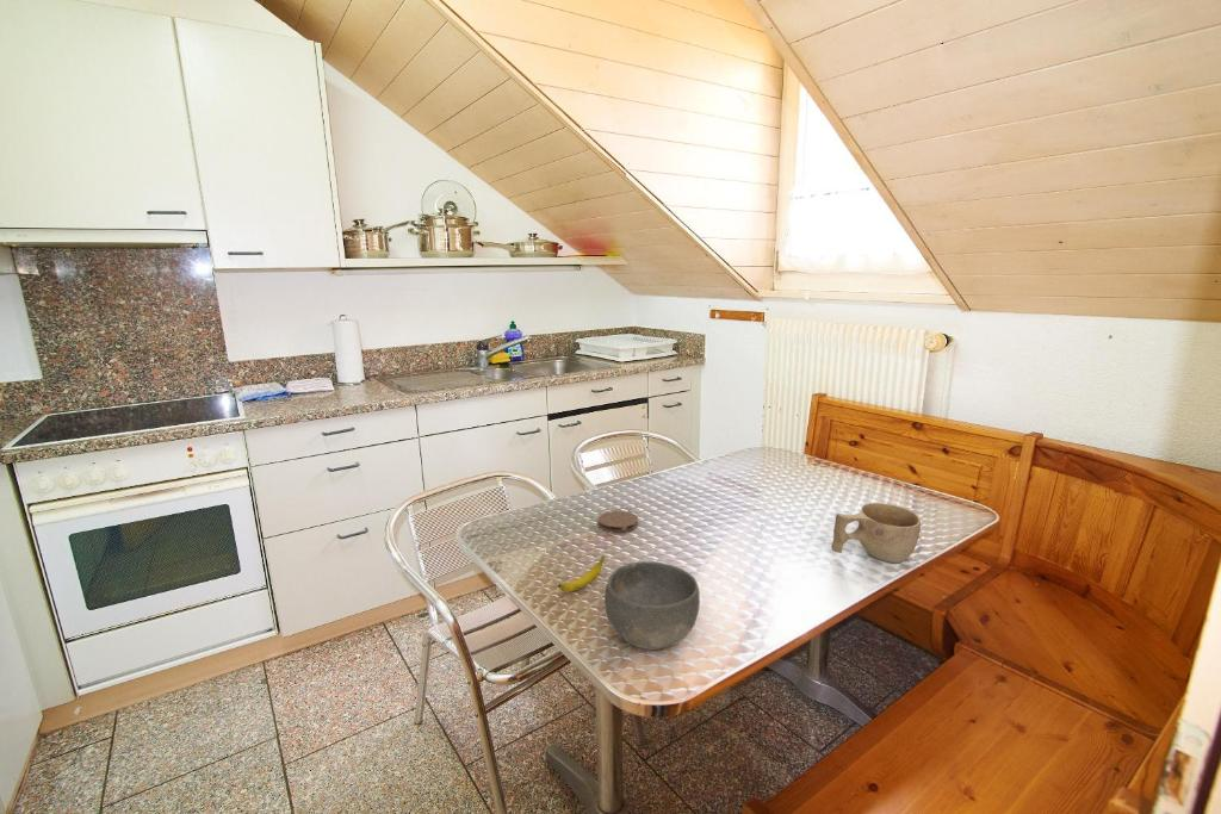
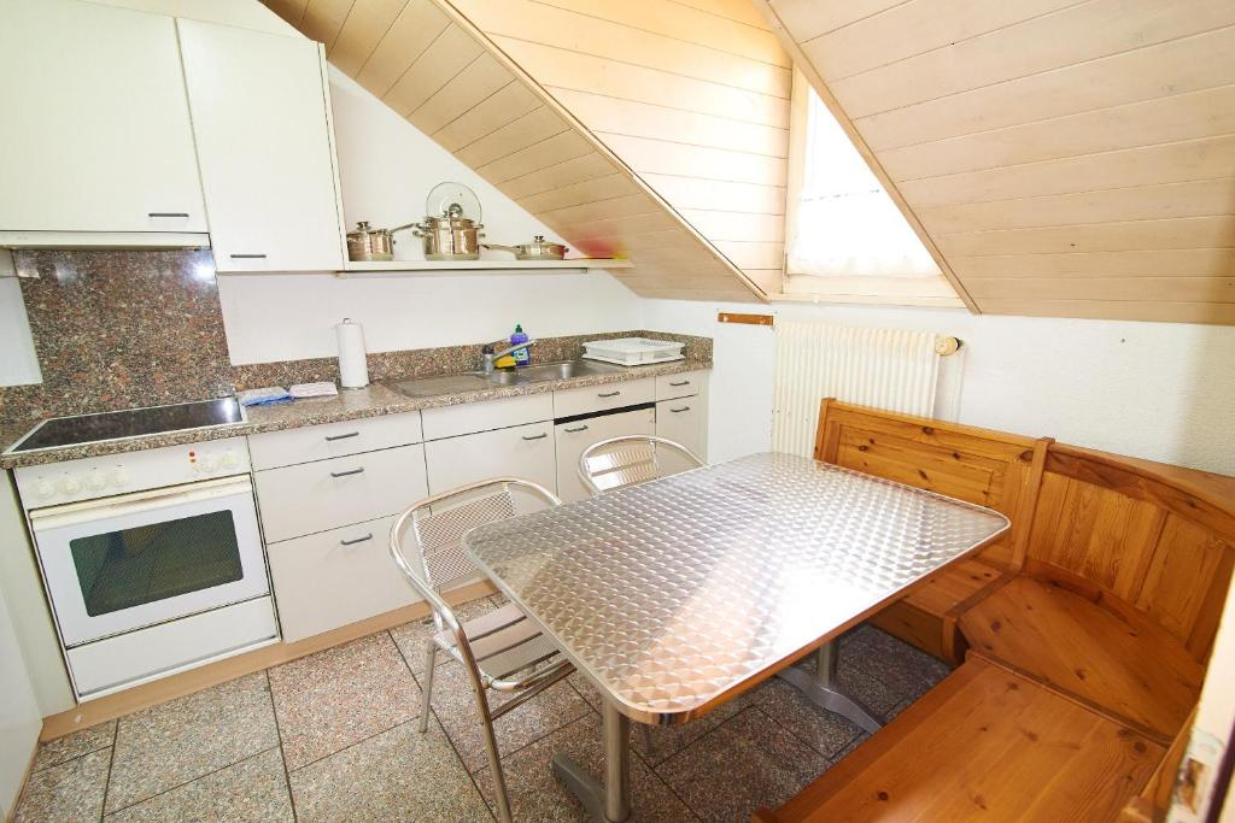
- bowl [603,560,701,651]
- banana [557,554,606,594]
- coaster [597,510,639,534]
- cup [830,502,922,564]
